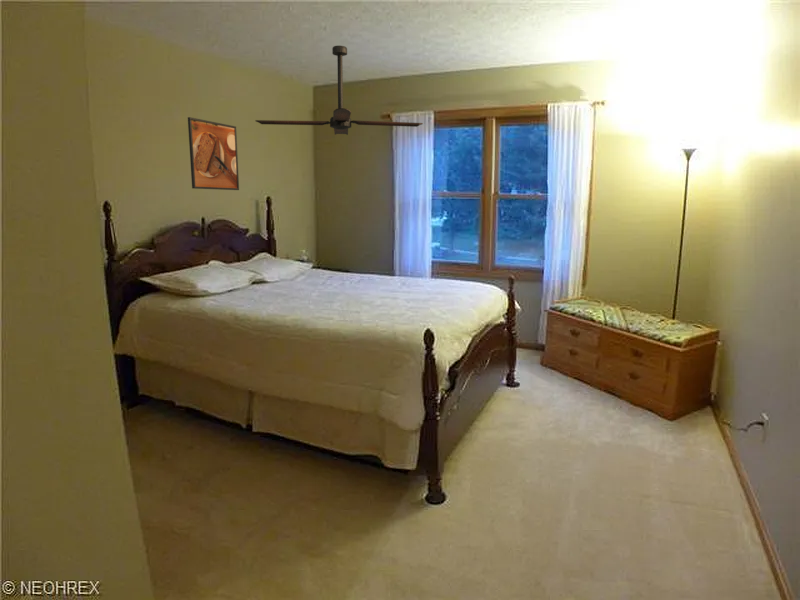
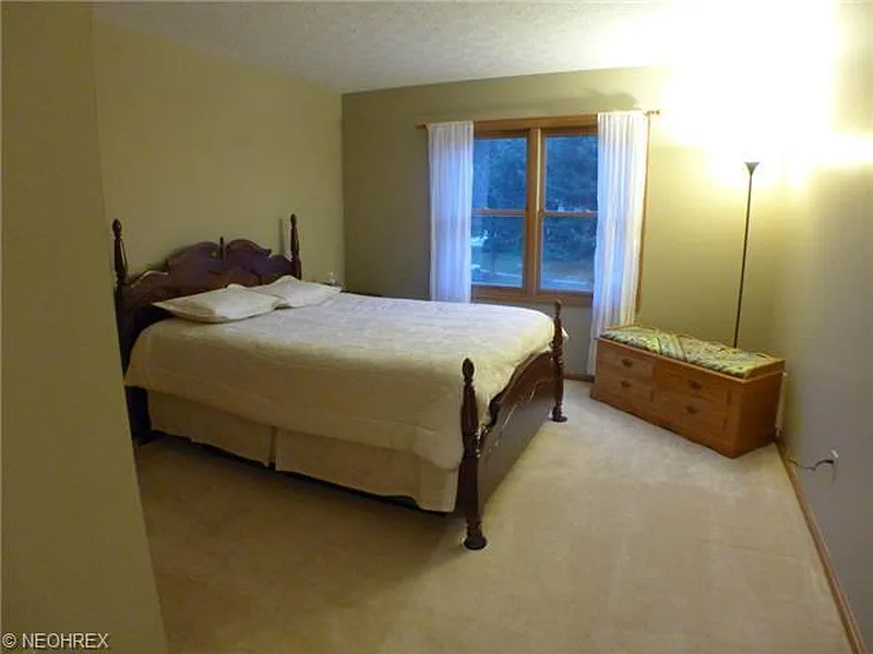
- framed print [187,116,240,191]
- ceiling fan [254,45,424,136]
